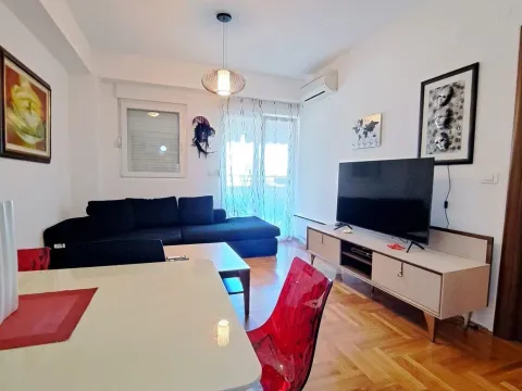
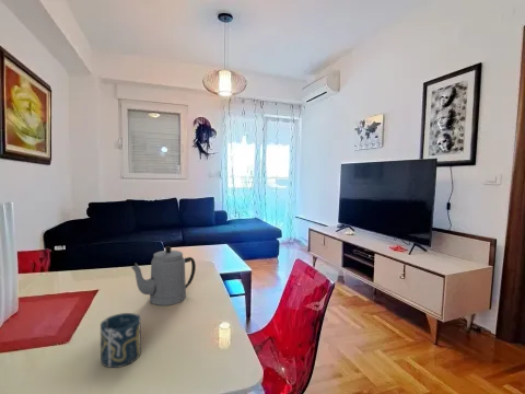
+ cup [100,312,142,369]
+ teapot [130,245,197,306]
